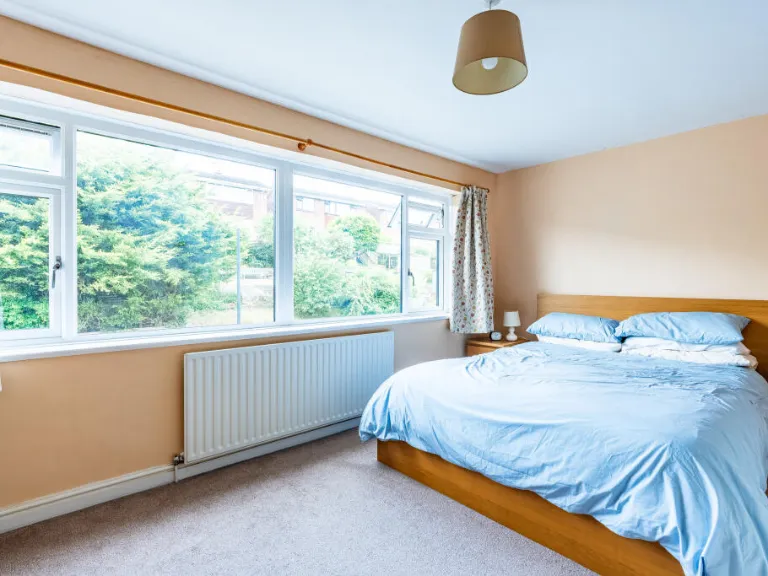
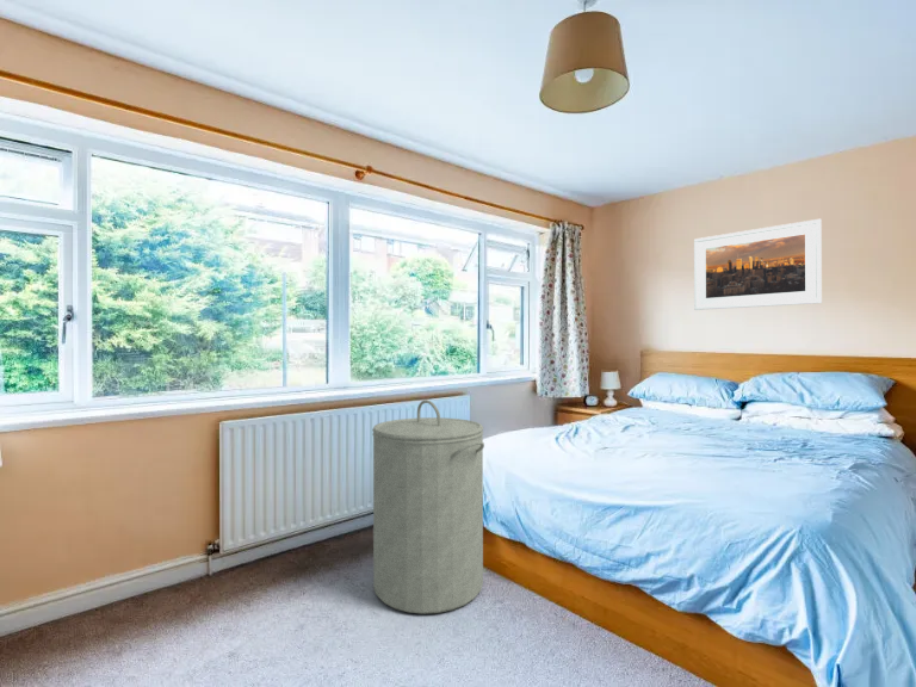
+ laundry hamper [371,398,485,615]
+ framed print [693,218,823,311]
